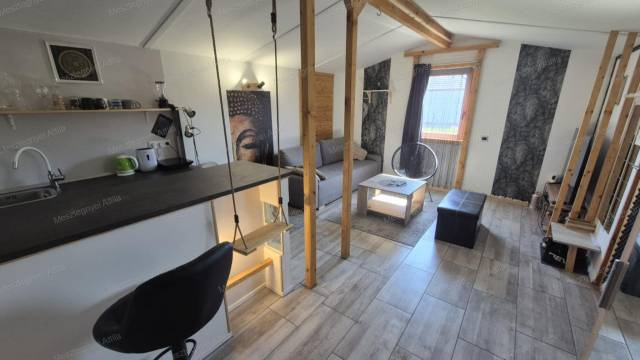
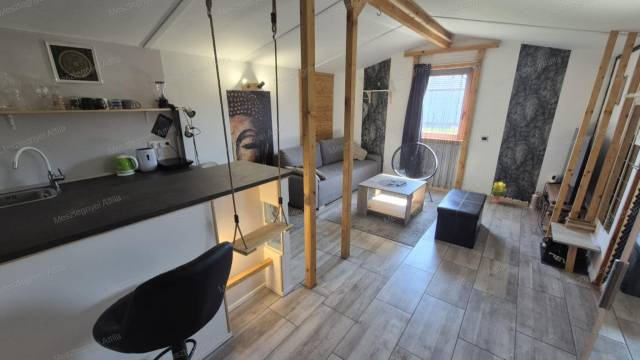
+ potted plant [490,180,508,204]
